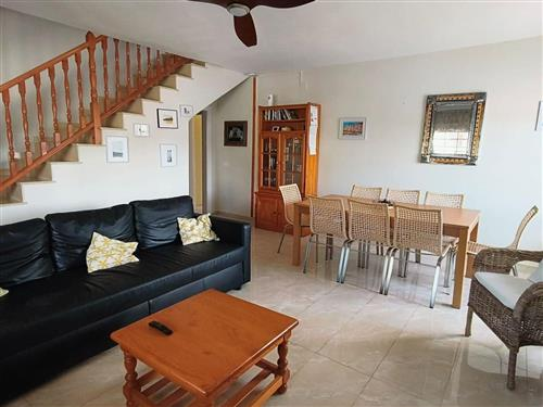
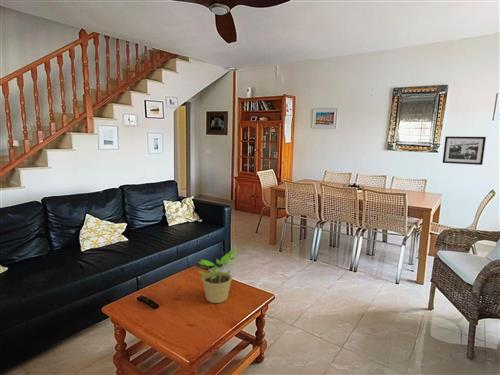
+ picture frame [442,135,487,166]
+ potted plant [197,248,237,304]
